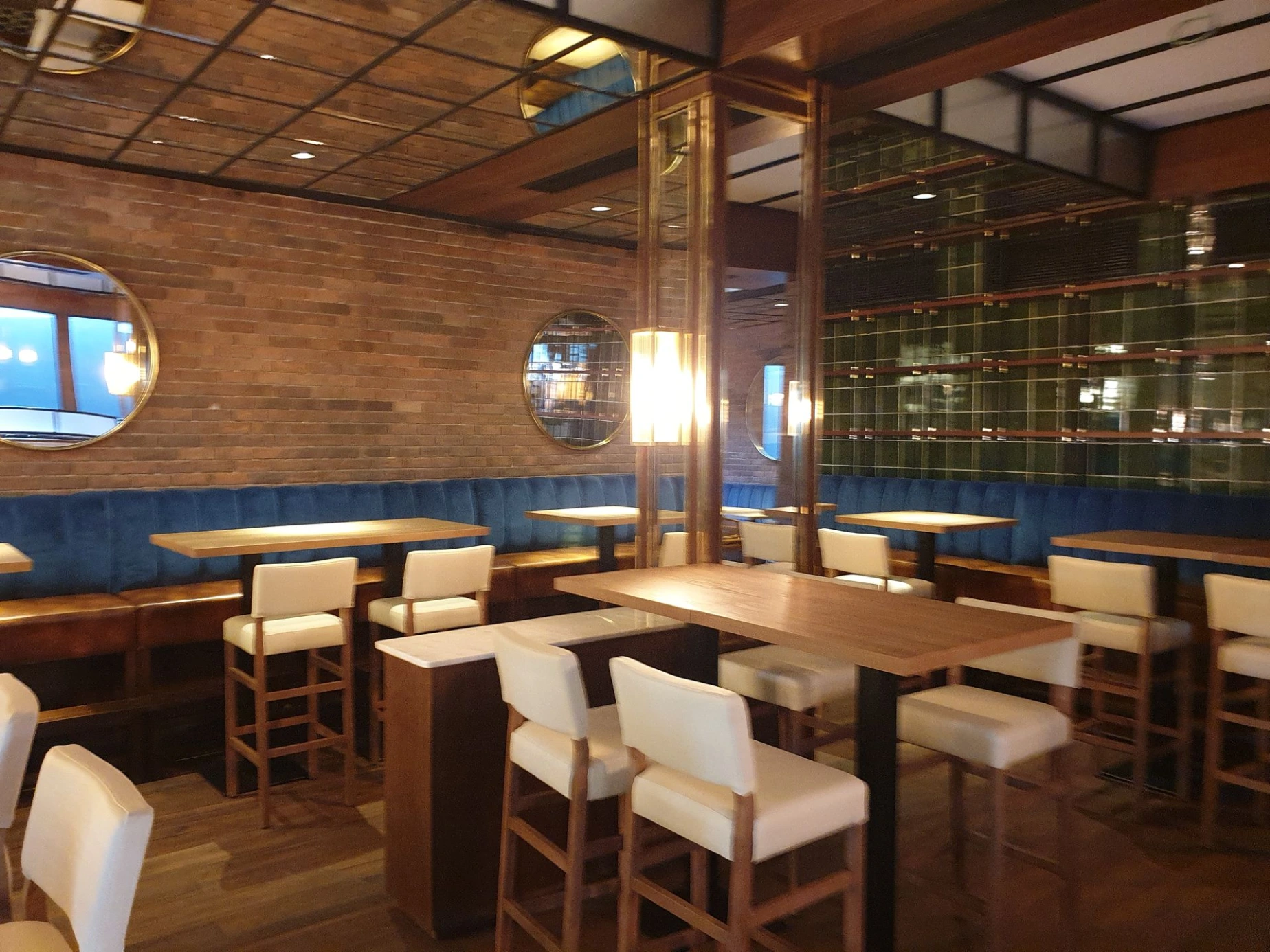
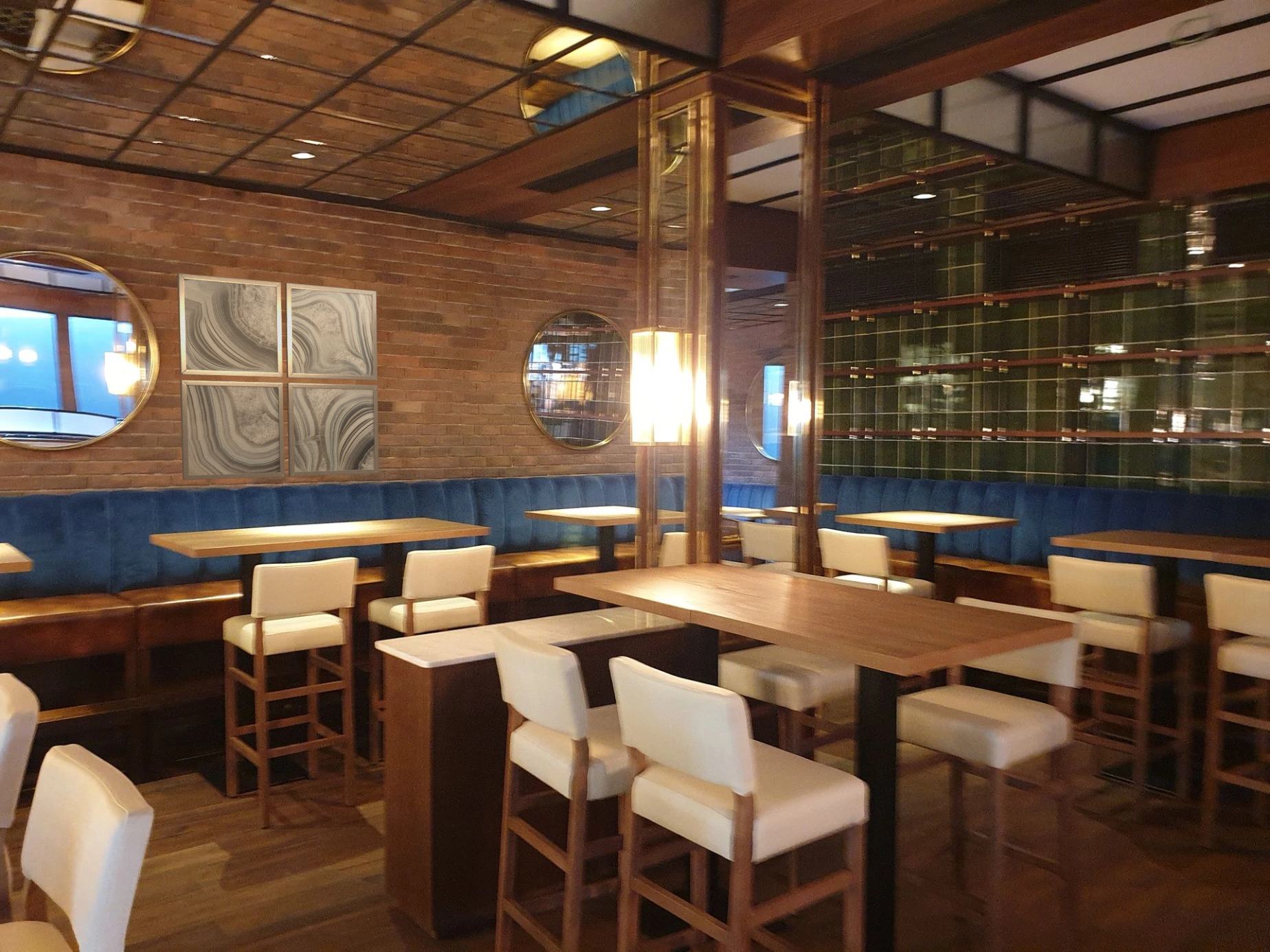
+ wall art [177,273,379,481]
